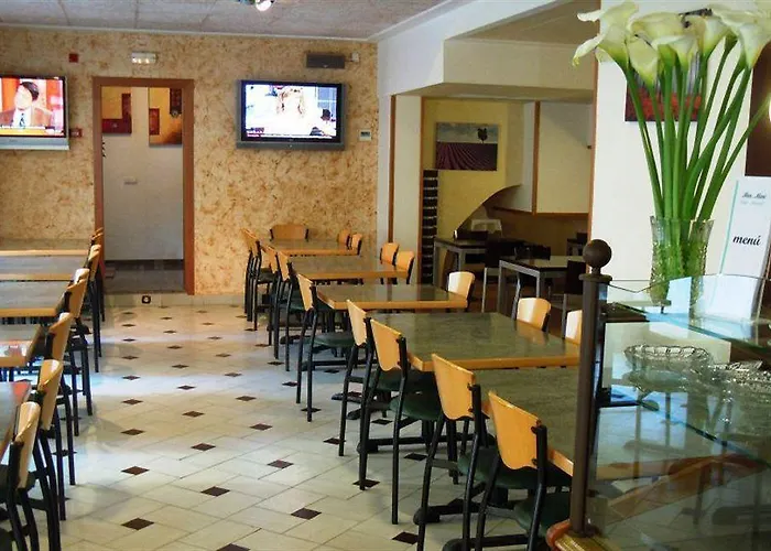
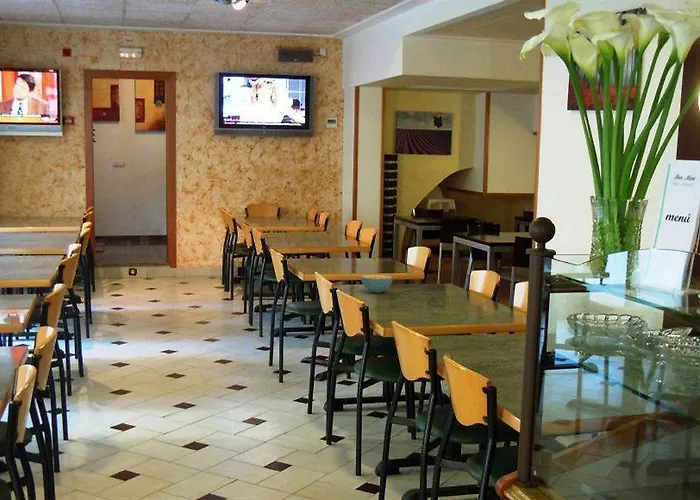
+ cereal bowl [360,274,394,294]
